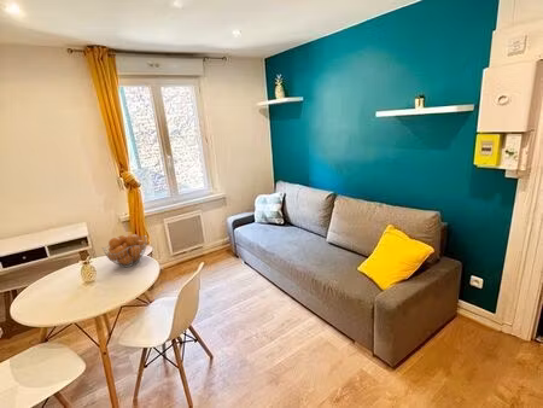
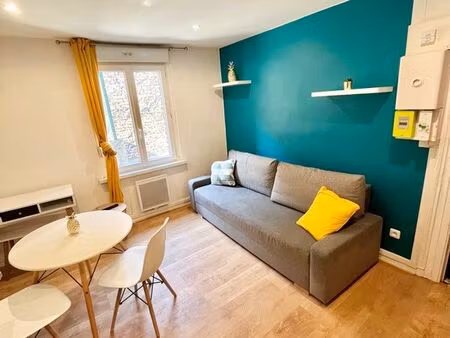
- fruit basket [101,233,148,268]
